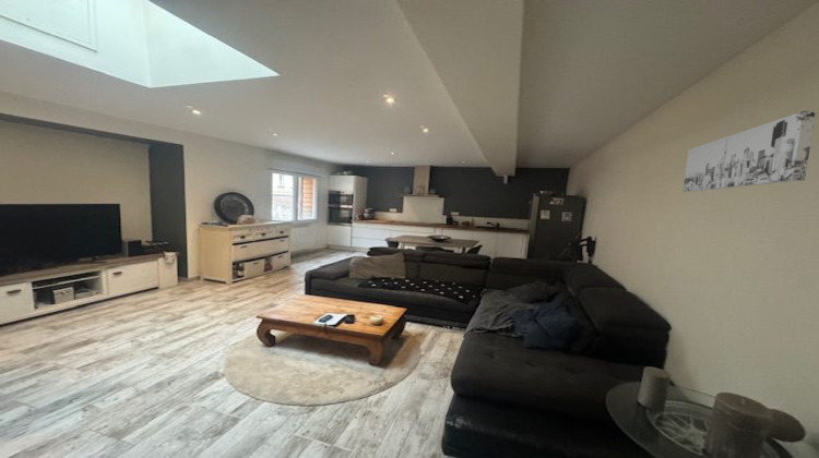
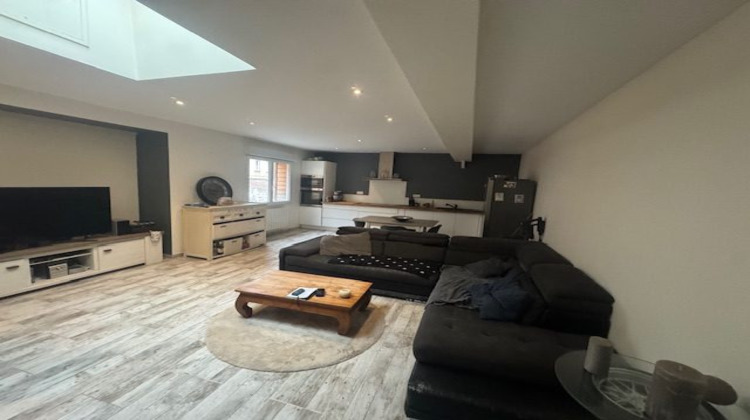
- wall art [682,109,817,193]
